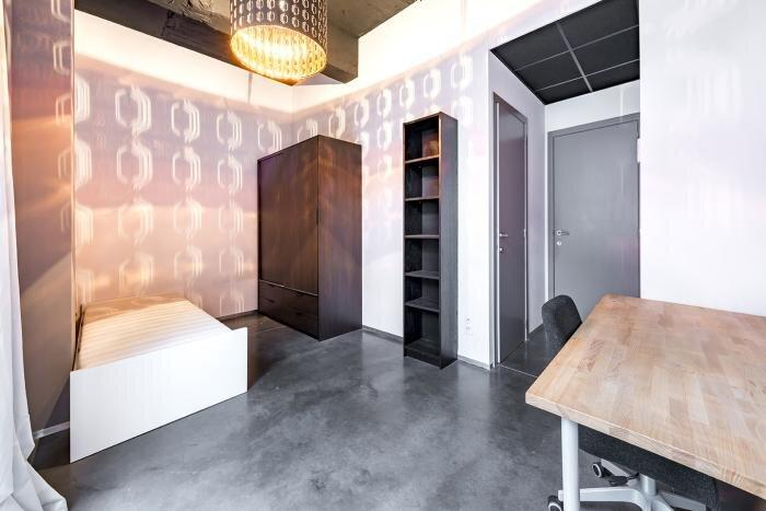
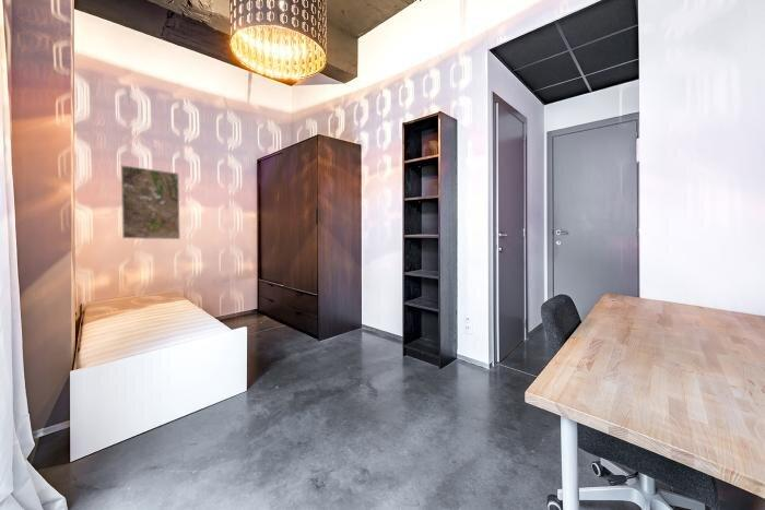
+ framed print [120,164,181,240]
